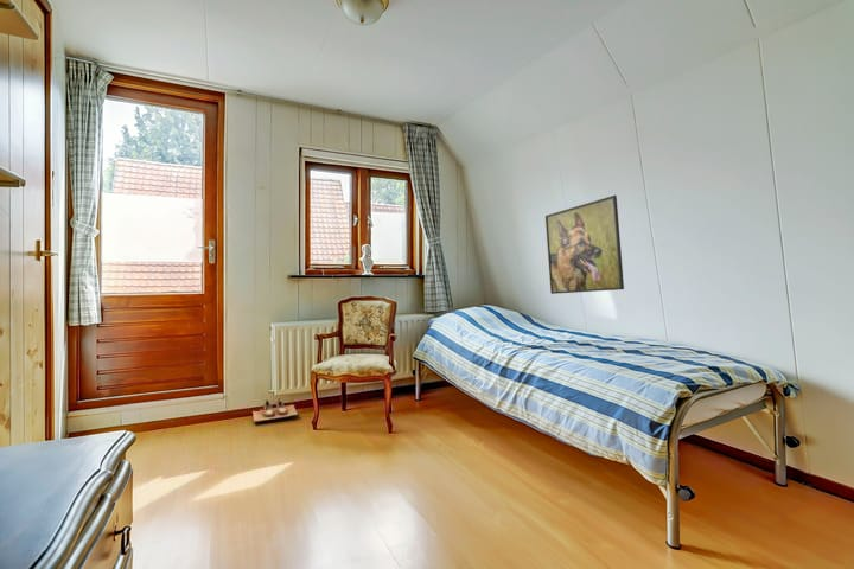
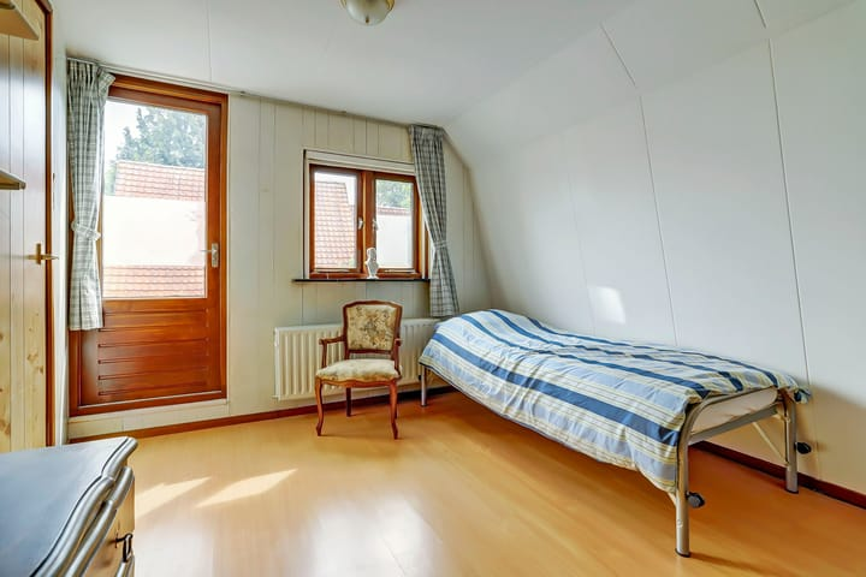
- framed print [544,194,625,295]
- shoe [251,397,300,423]
